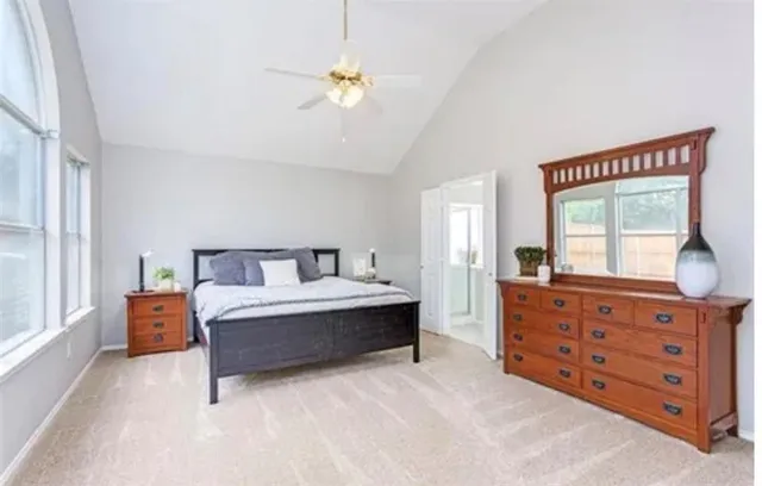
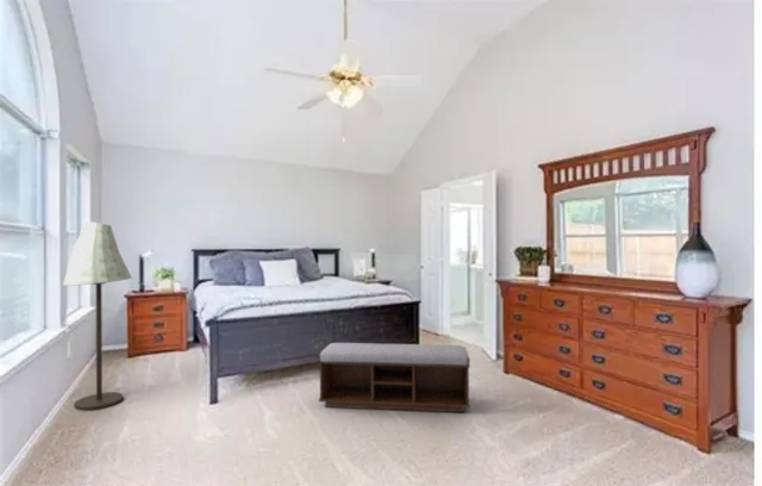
+ bench [318,342,471,413]
+ floor lamp [62,220,133,411]
